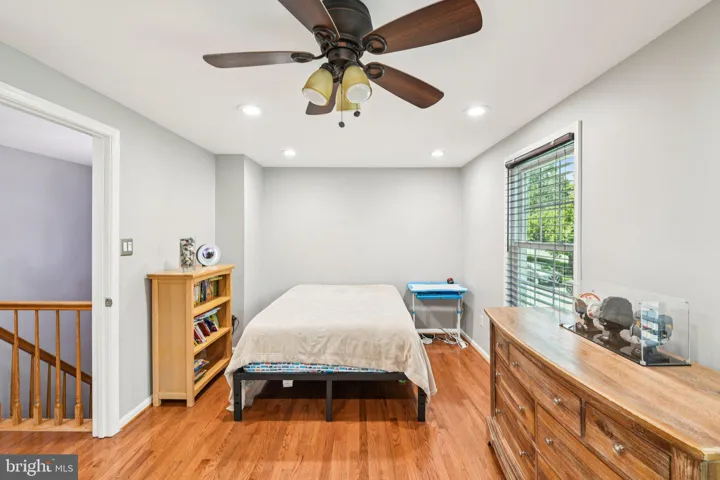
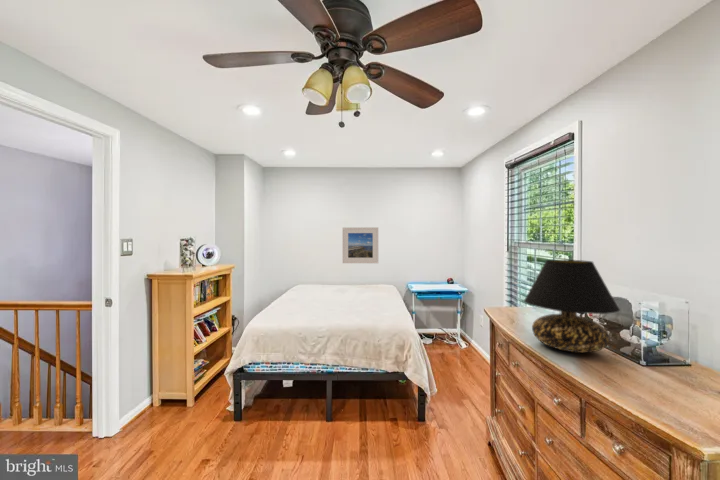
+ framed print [342,226,379,264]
+ table lamp [523,259,621,354]
